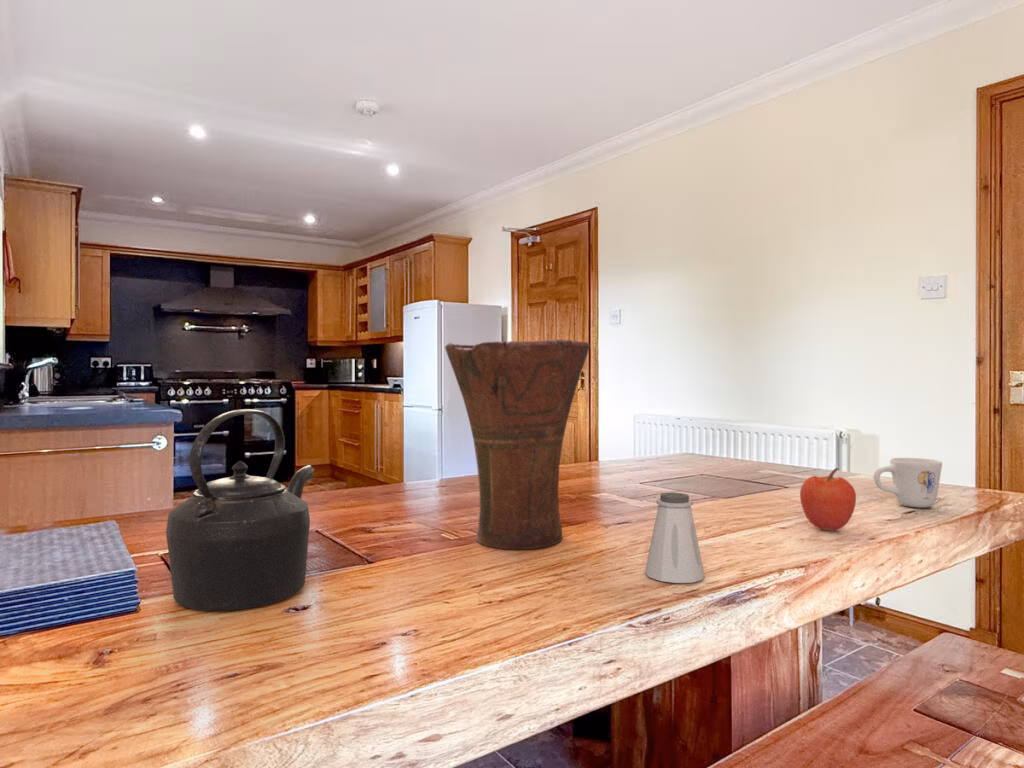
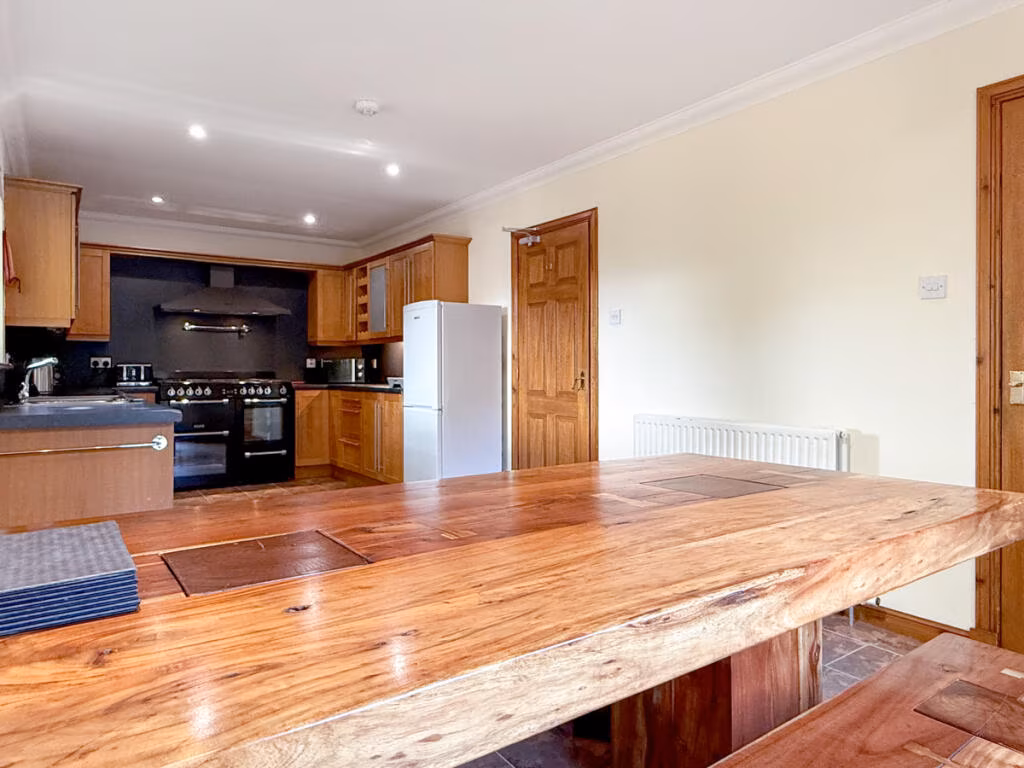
- vase [444,339,591,550]
- apple [799,467,857,532]
- kettle [165,408,315,611]
- mug [873,457,943,509]
- saltshaker [644,492,706,584]
